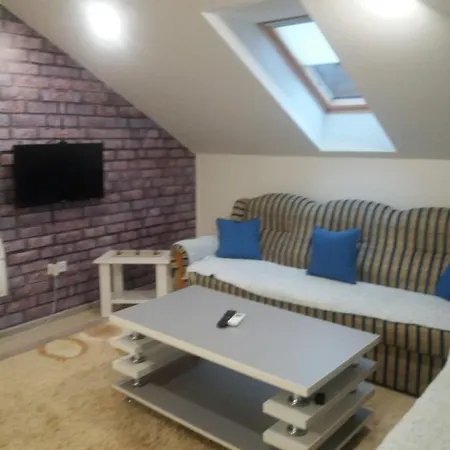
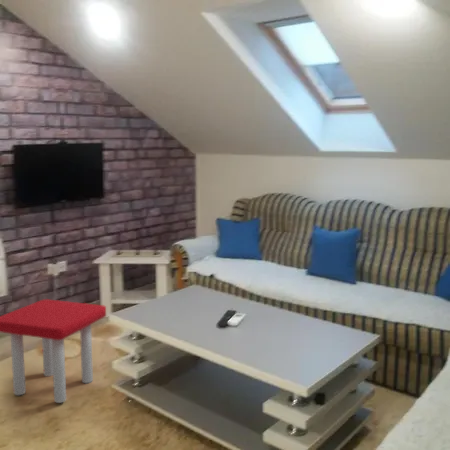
+ stool [0,298,107,404]
